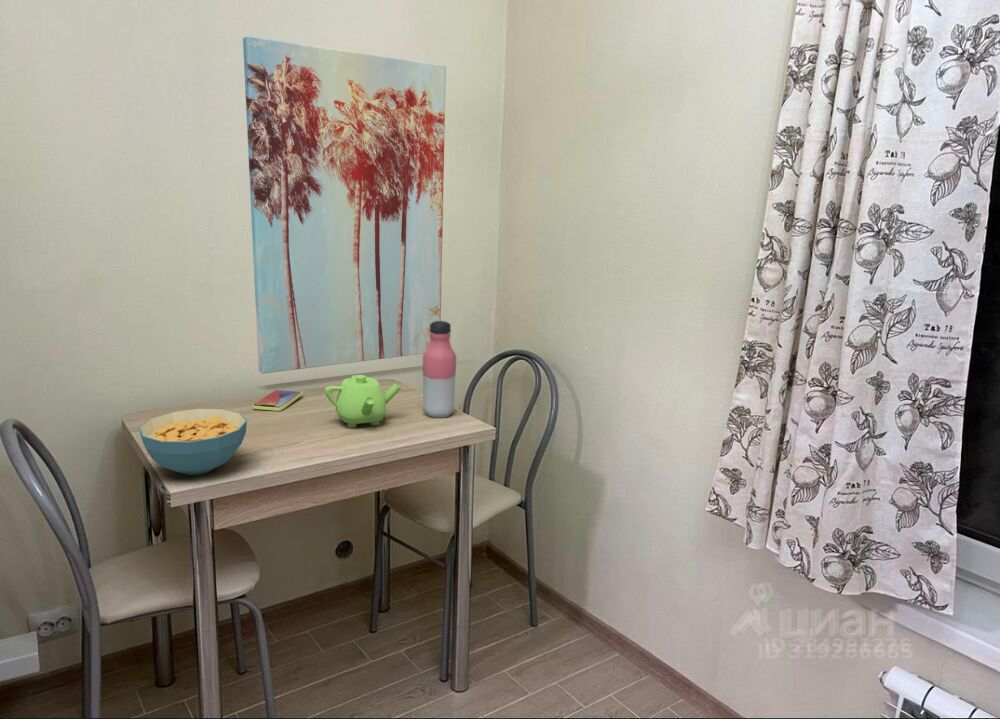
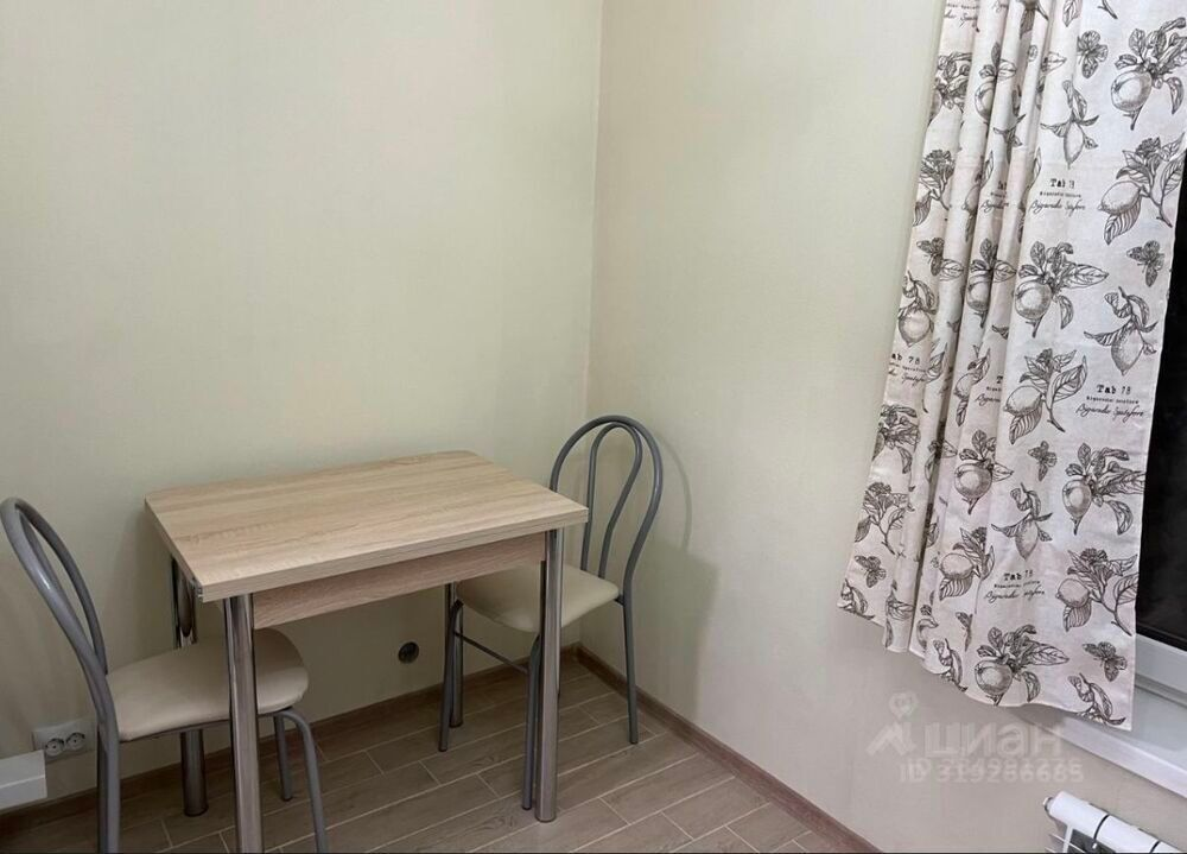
- wall art [242,35,447,375]
- smartphone [252,389,303,412]
- water bottle [421,320,457,419]
- cereal bowl [138,408,248,476]
- teapot [324,374,402,429]
